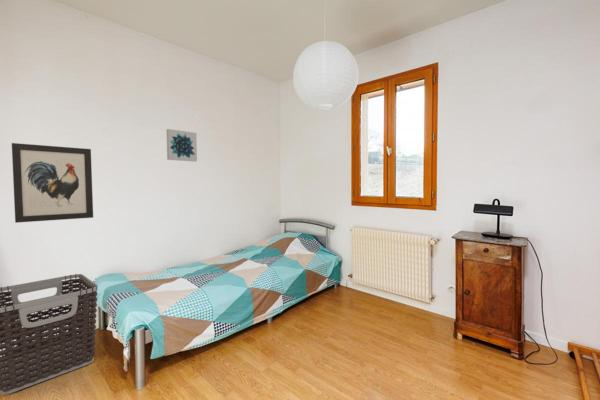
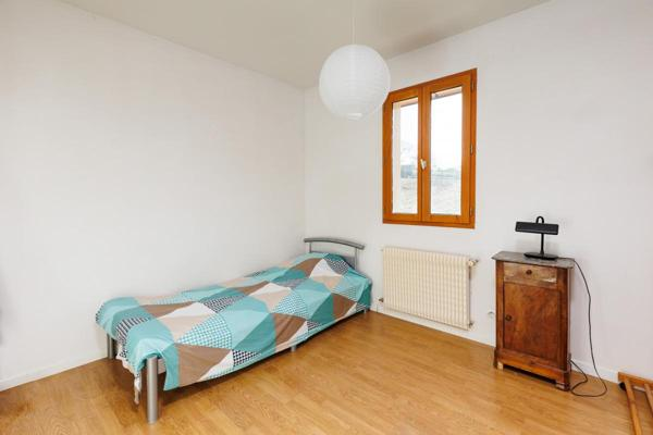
- clothes hamper [0,273,98,395]
- wall art [11,142,94,224]
- wall art [165,128,198,163]
